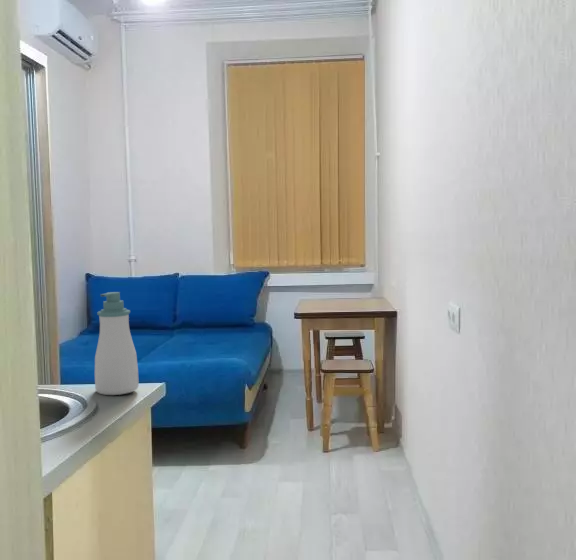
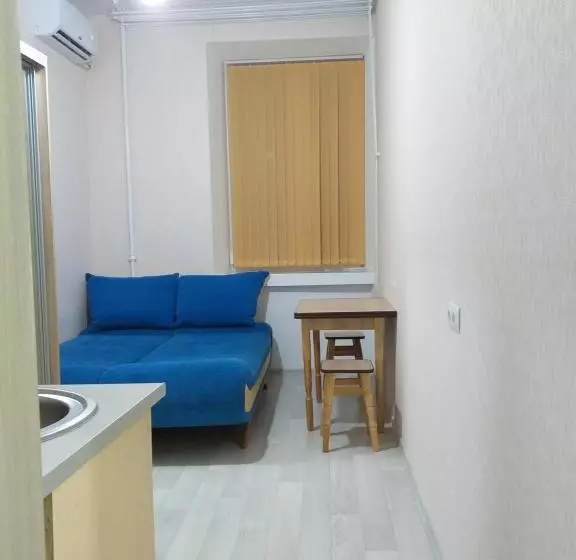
- soap bottle [94,291,140,396]
